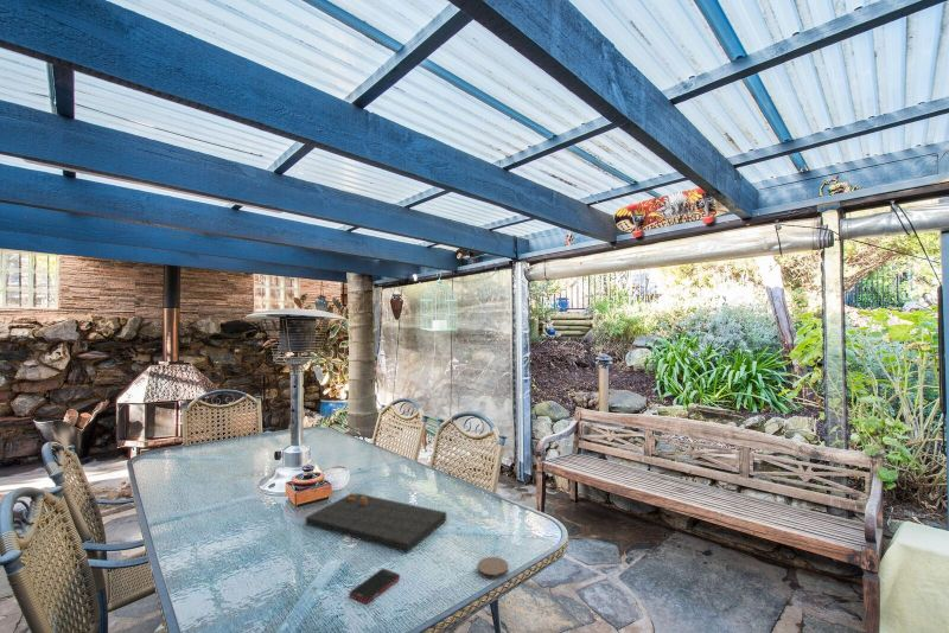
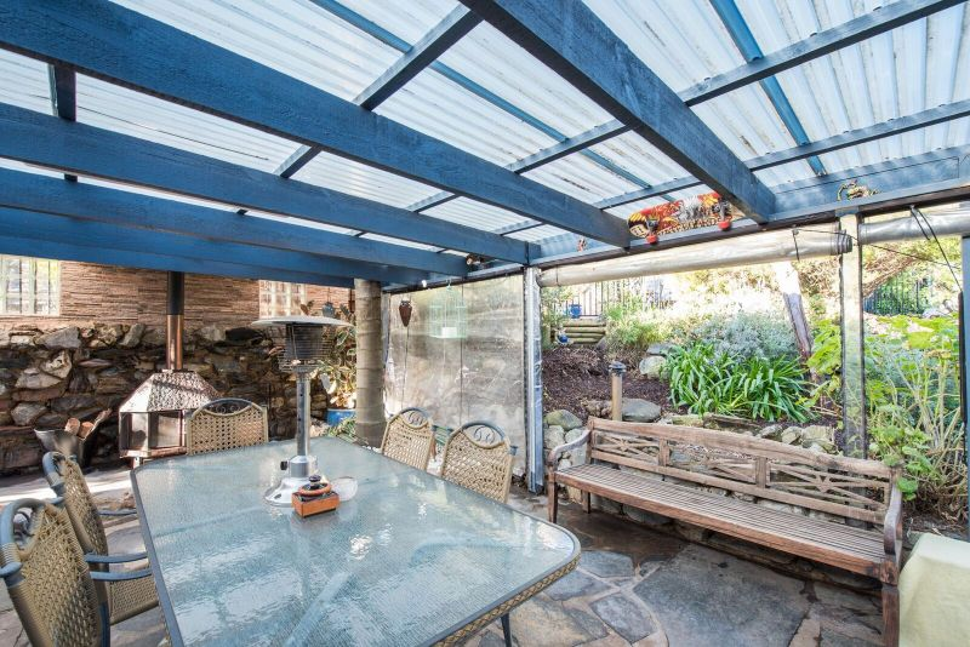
- coaster [477,556,509,580]
- cutting board [305,492,447,554]
- cell phone [348,568,401,605]
